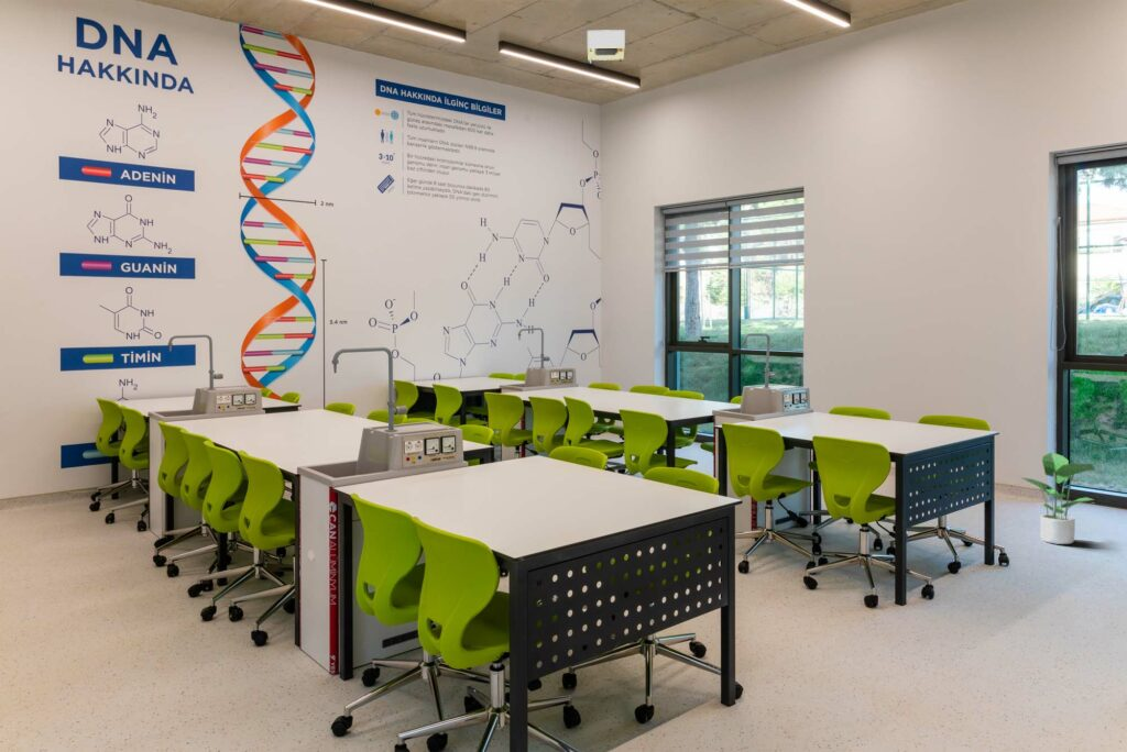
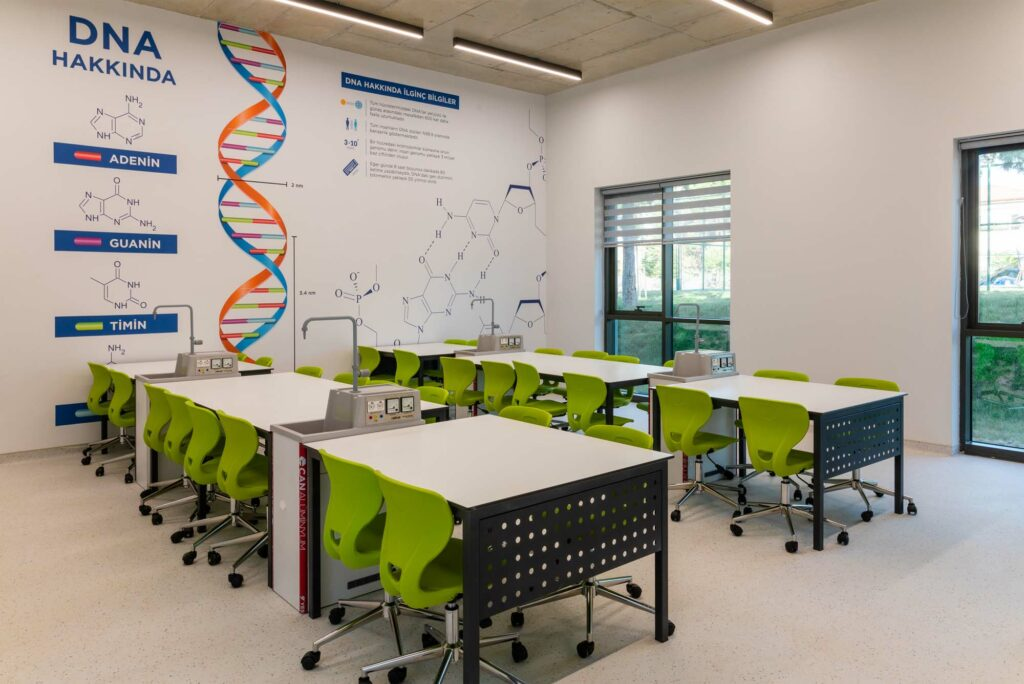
- potted plant [1019,451,1096,545]
- projector [587,29,626,63]
